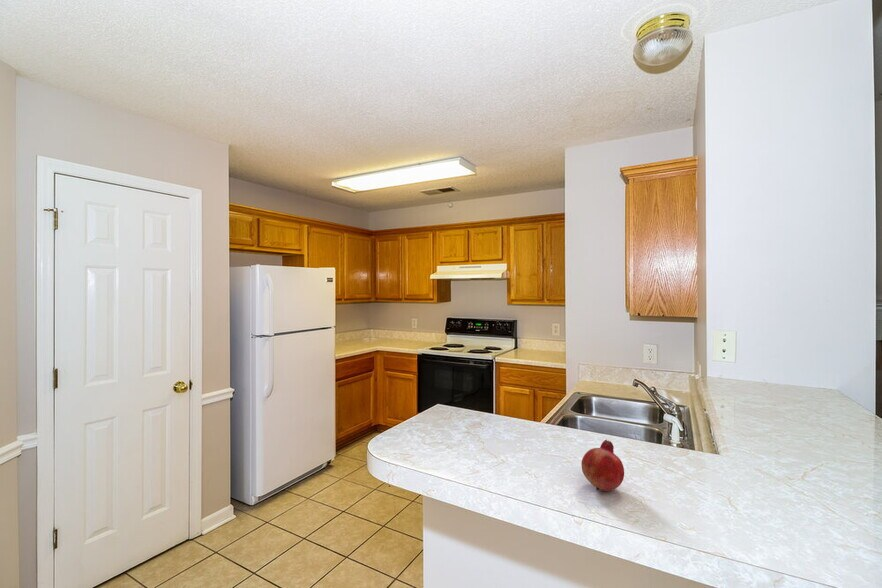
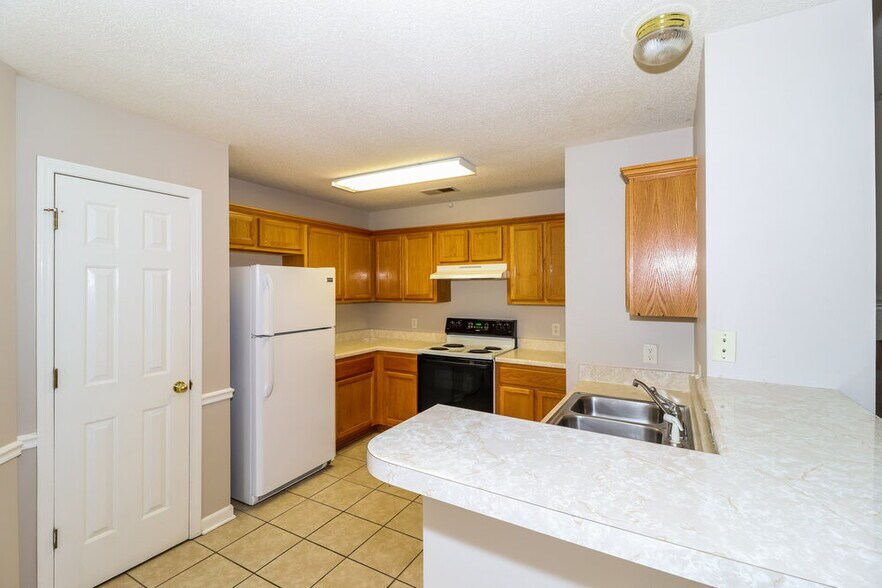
- fruit [580,438,625,492]
